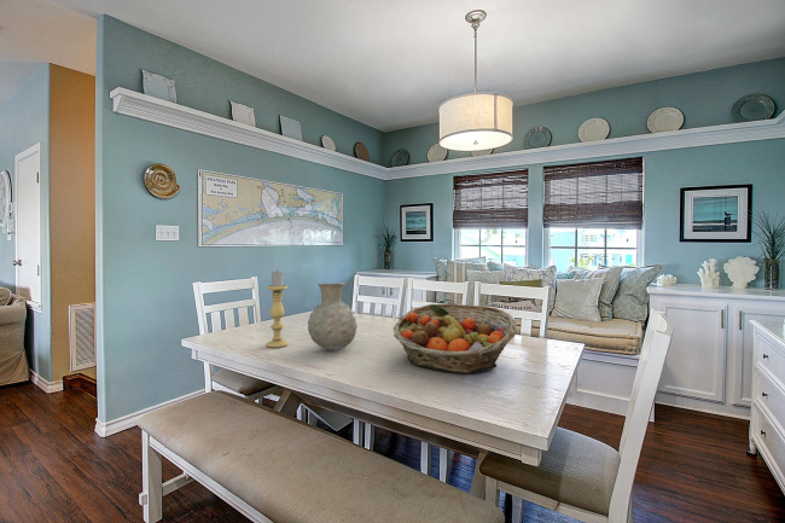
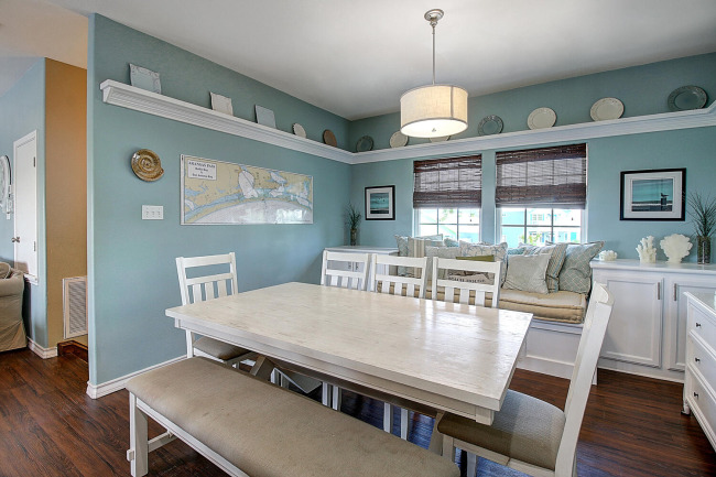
- fruit basket [392,302,518,374]
- candle holder [266,269,289,349]
- vase [307,281,359,351]
